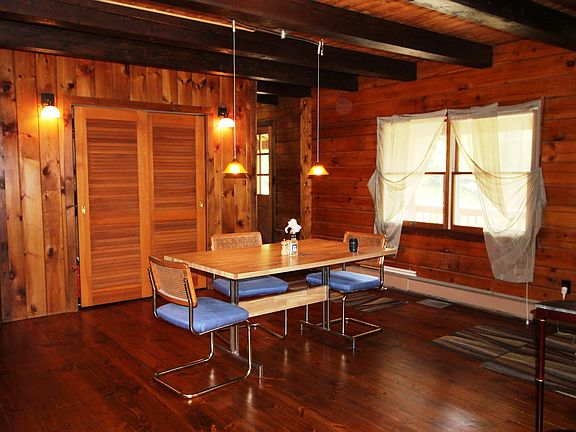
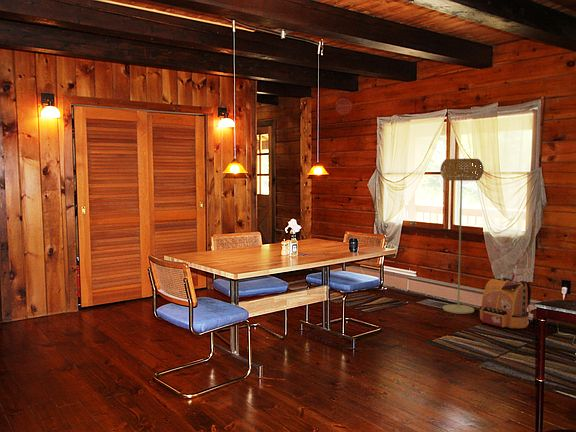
+ backpack [479,272,532,329]
+ floor lamp [439,158,485,315]
